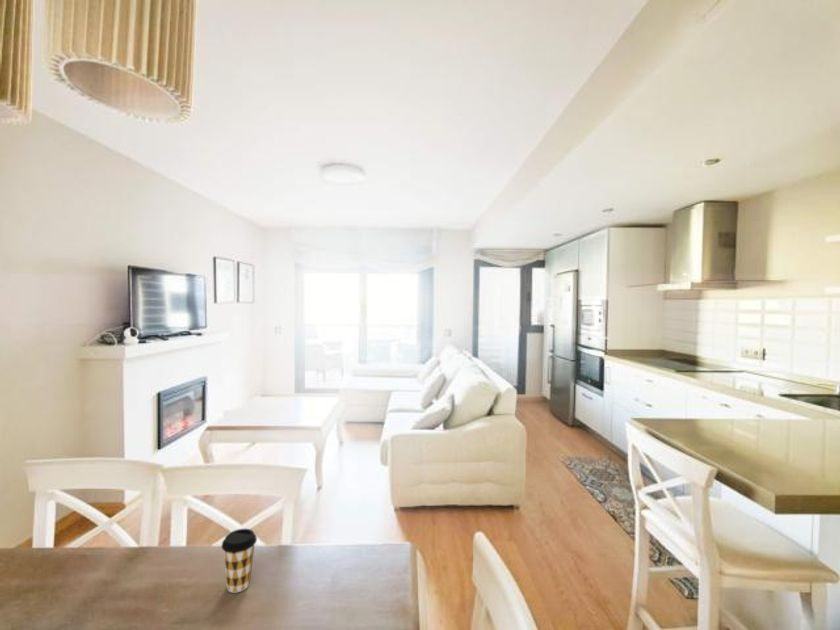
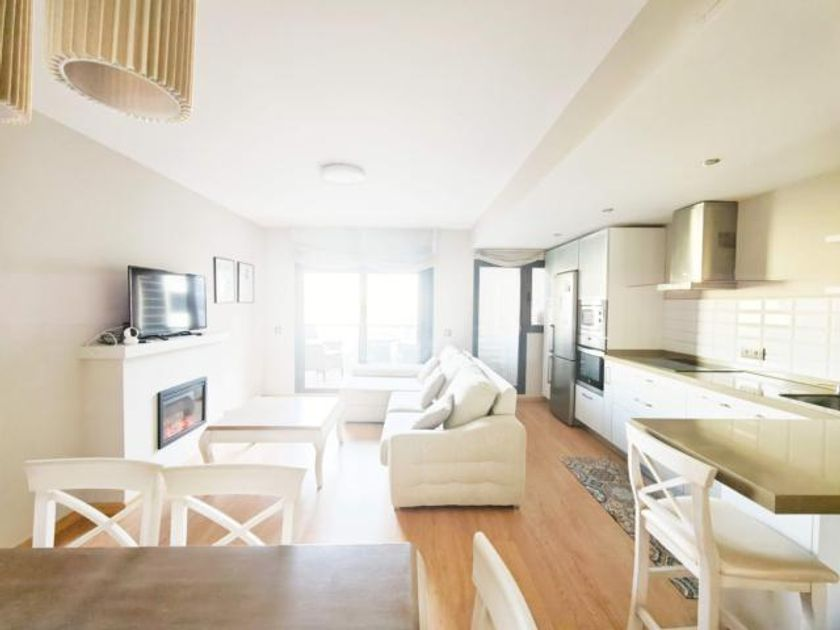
- coffee cup [221,528,258,594]
